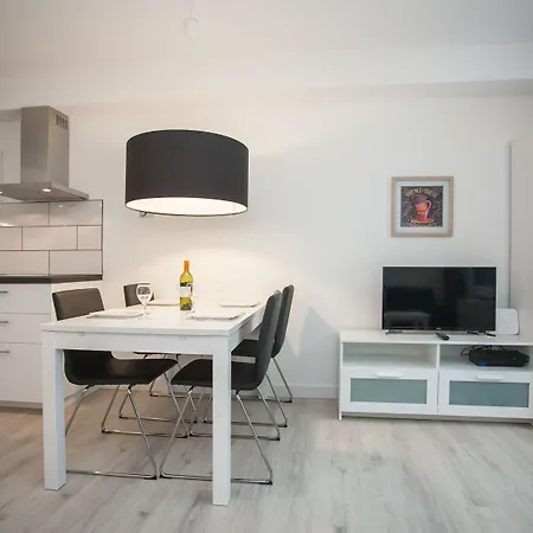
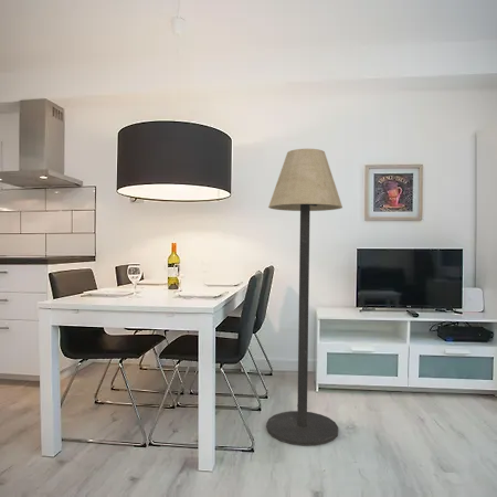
+ floor lamp [265,148,343,447]
